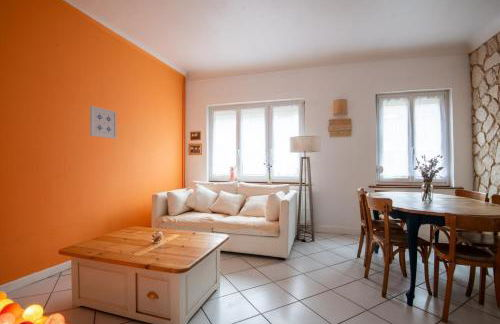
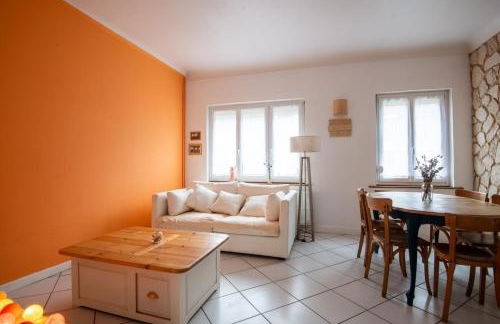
- wall art [89,105,117,140]
